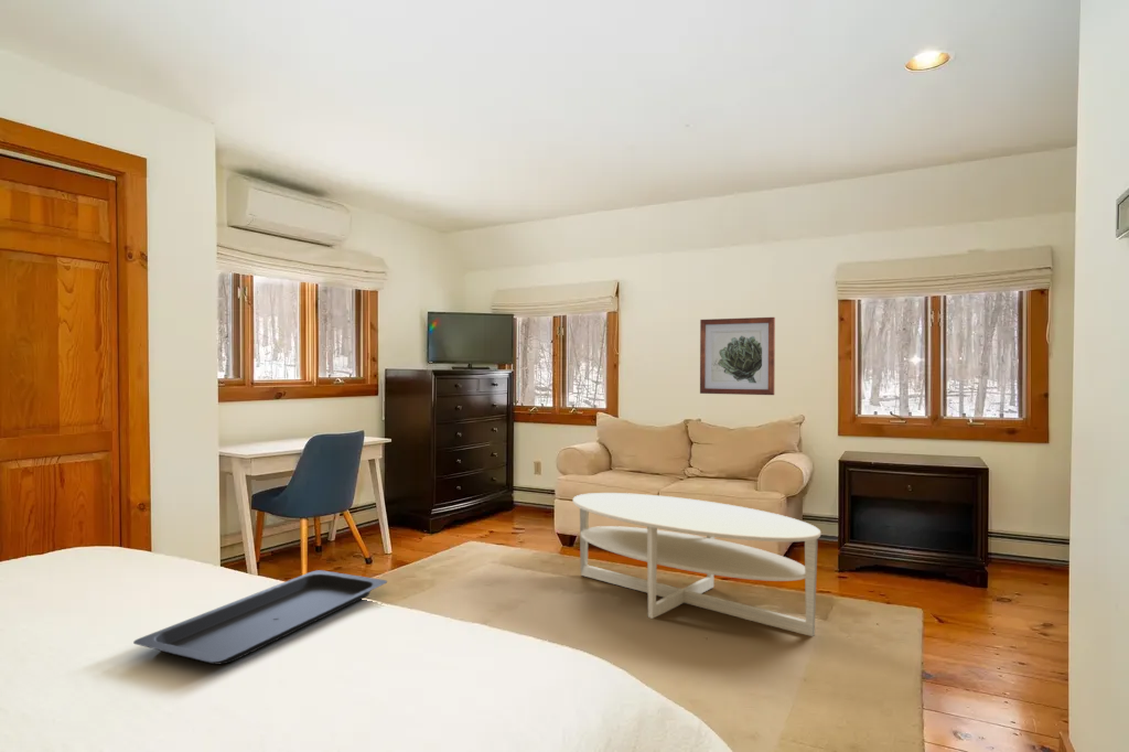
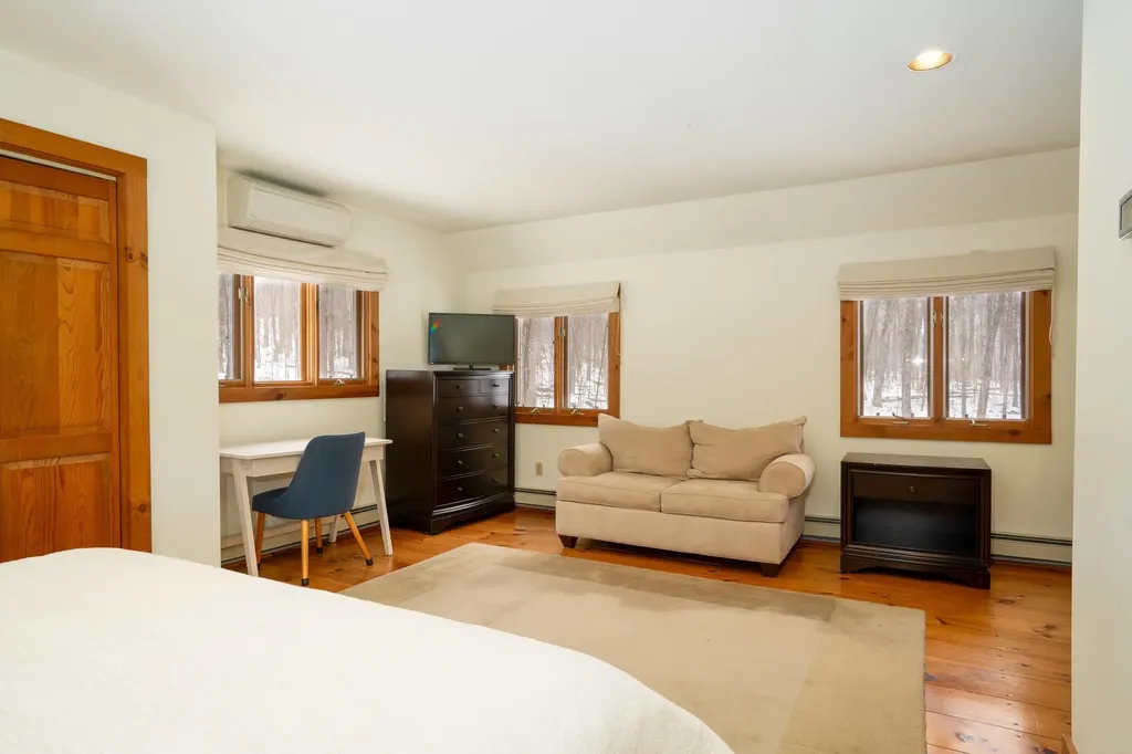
- wall art [699,316,776,396]
- coffee table [572,492,821,637]
- serving tray [132,569,388,666]
